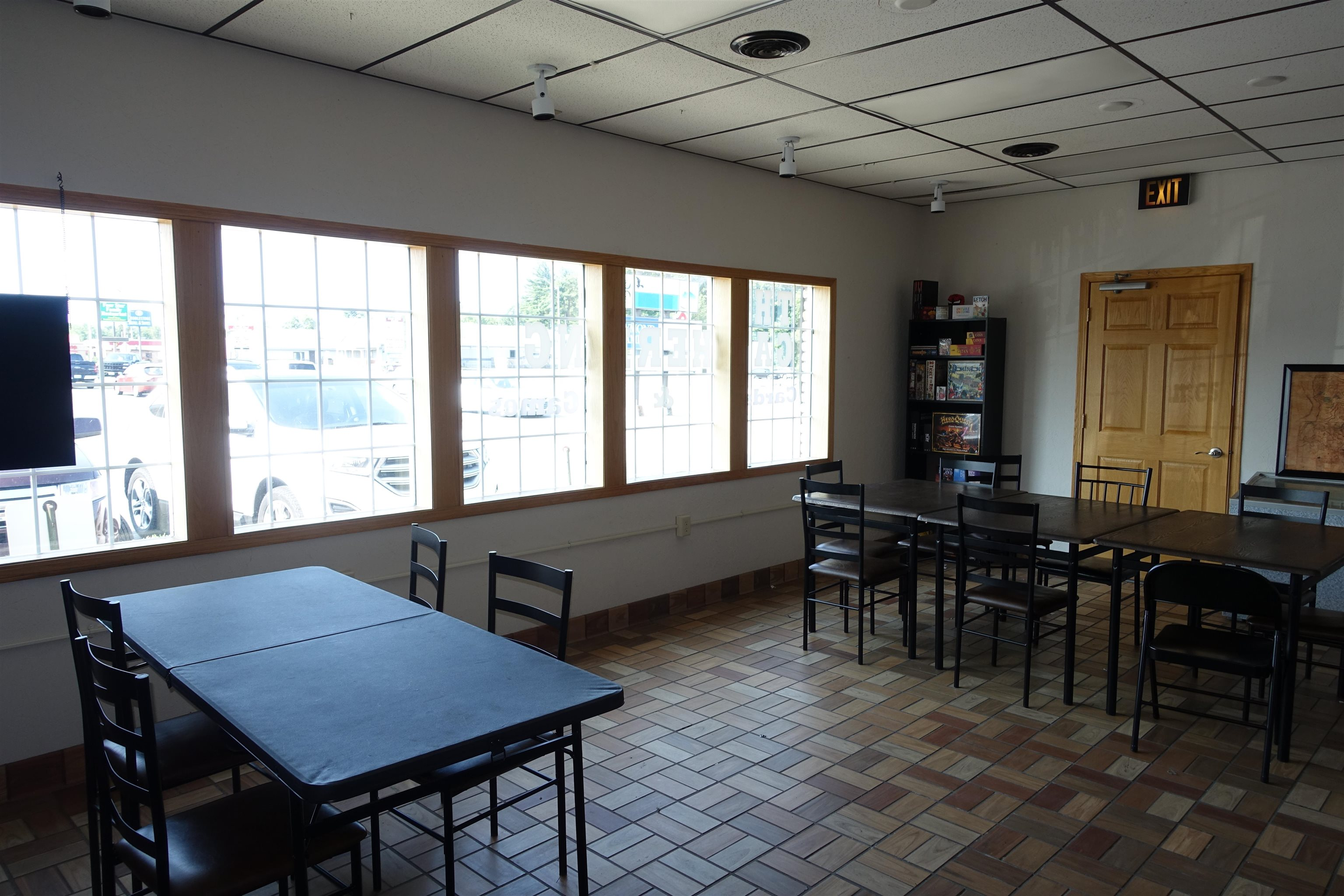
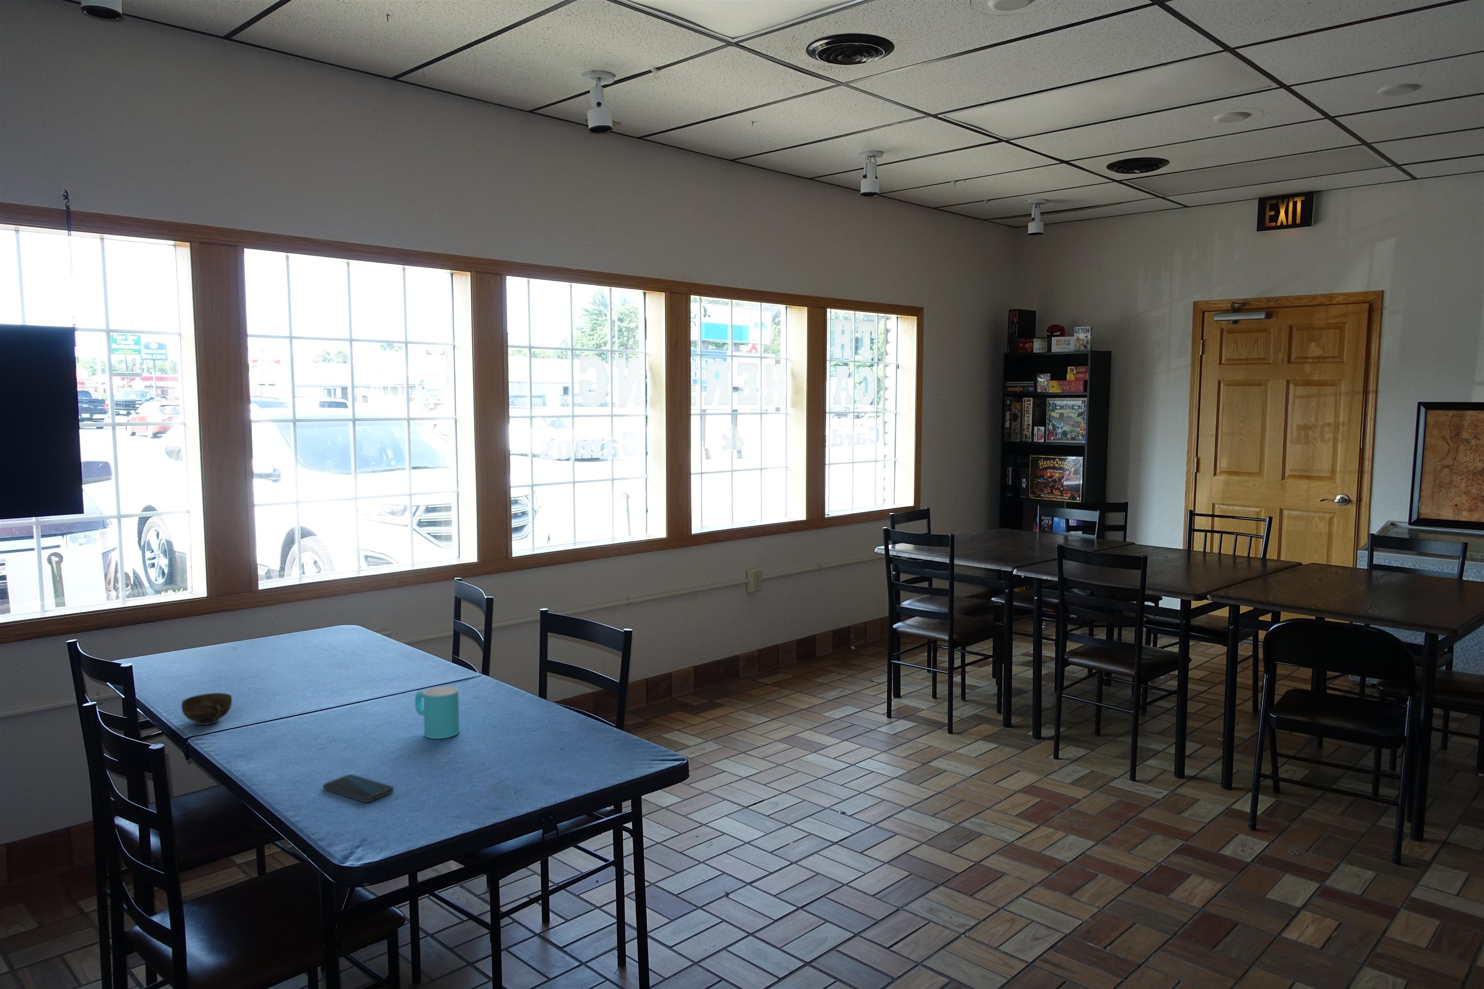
+ cup [181,692,232,725]
+ cup [414,685,459,740]
+ smartphone [322,774,394,802]
